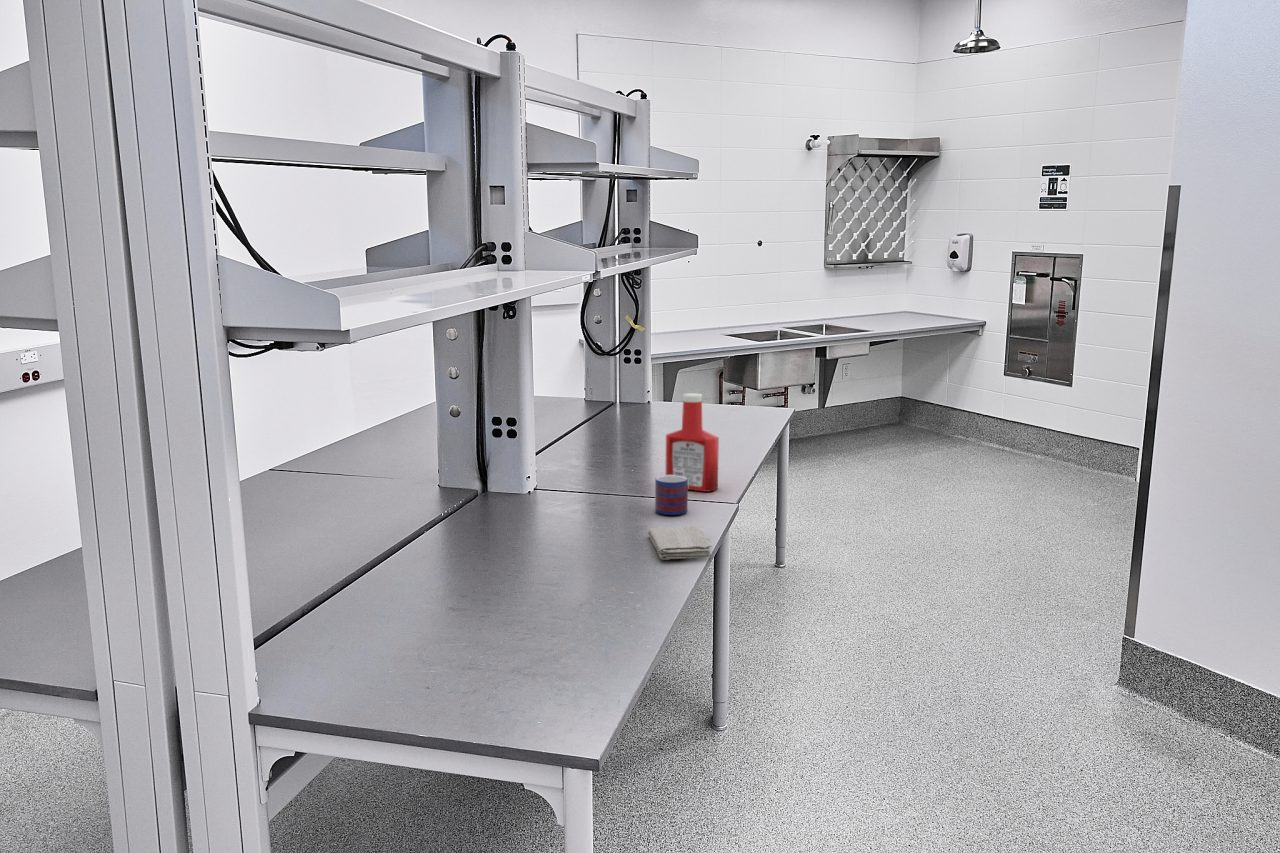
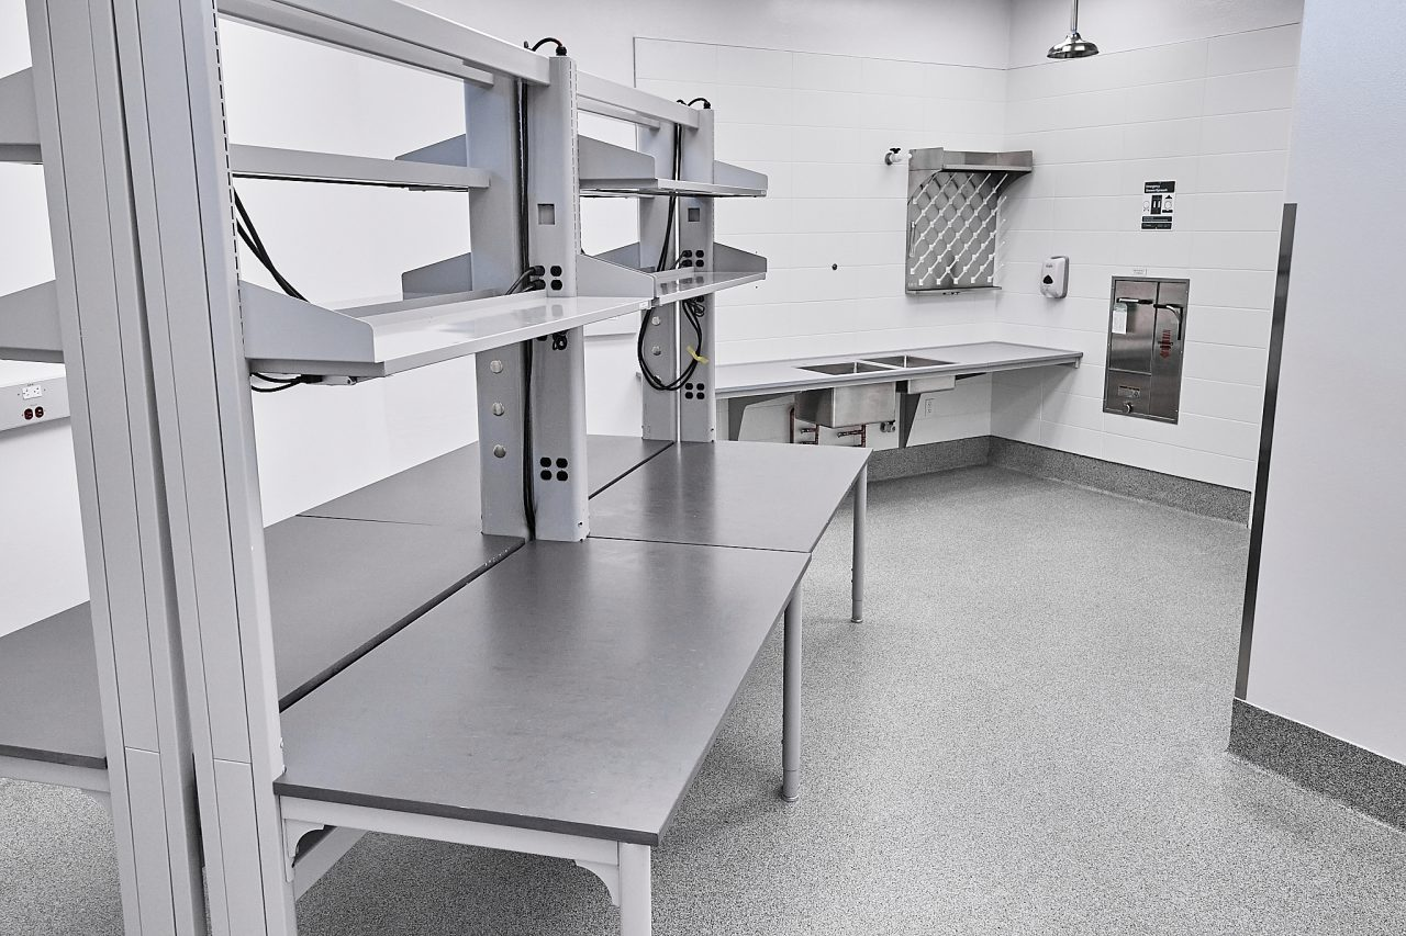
- soap bottle [665,392,720,493]
- mug [654,474,689,516]
- washcloth [647,525,712,561]
